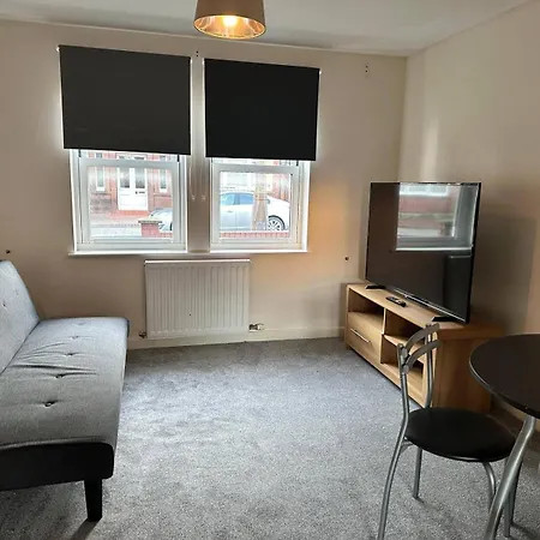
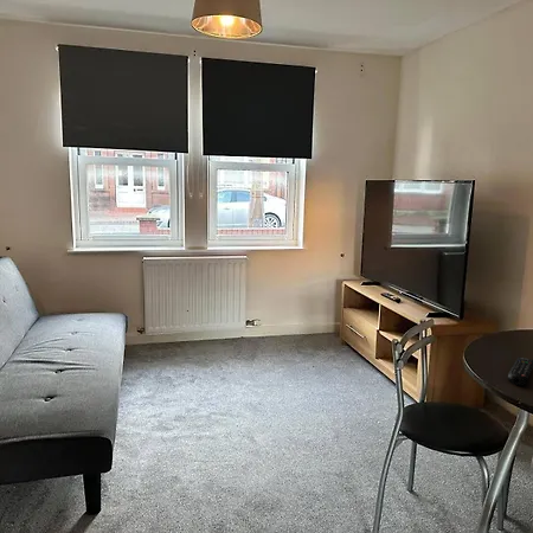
+ remote control [507,357,533,386]
